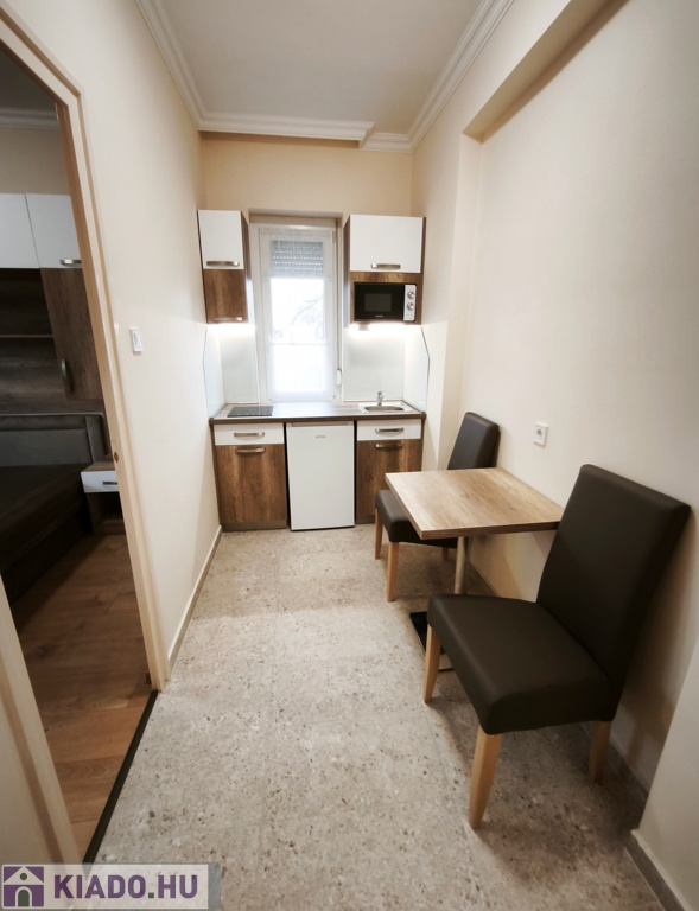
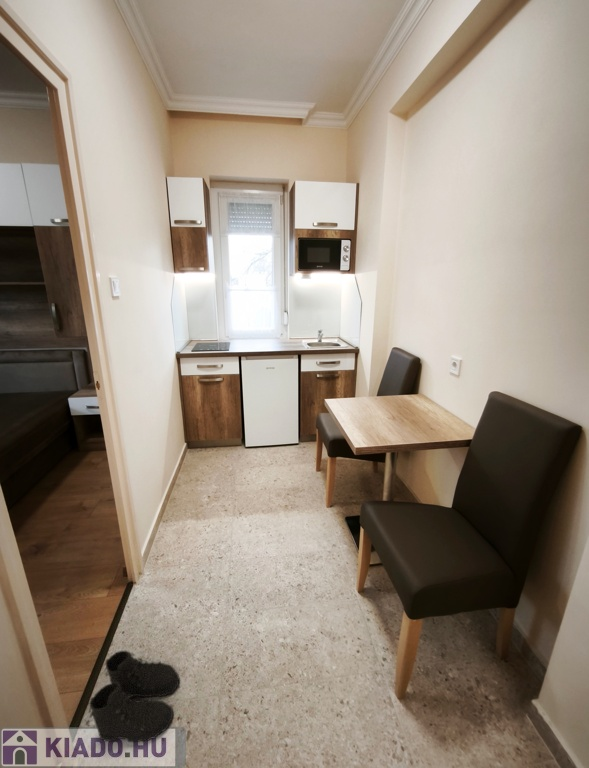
+ boots [88,649,180,743]
